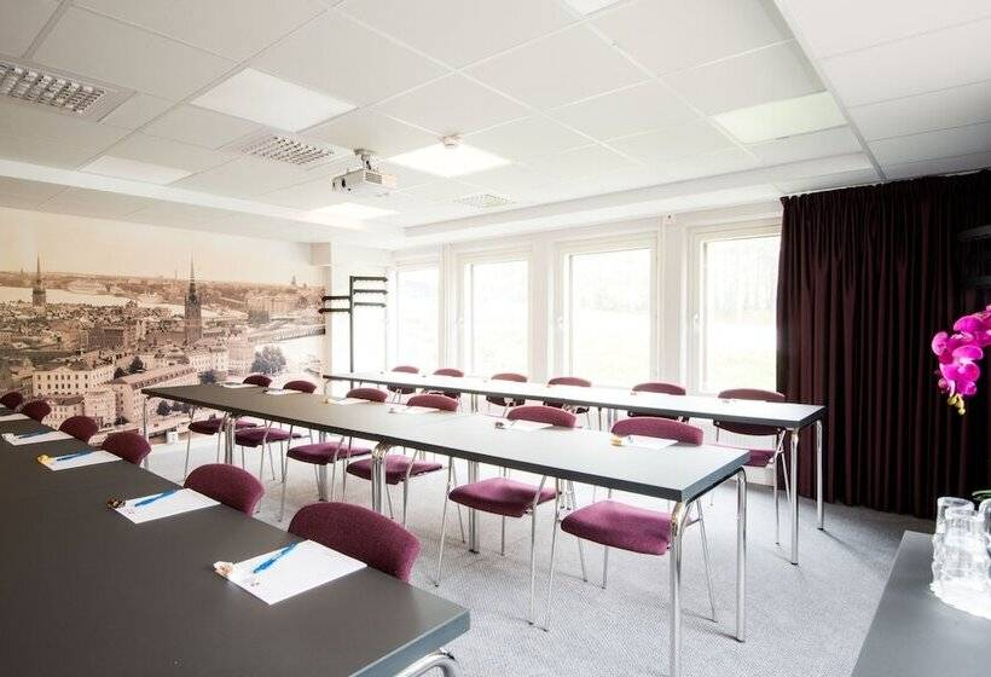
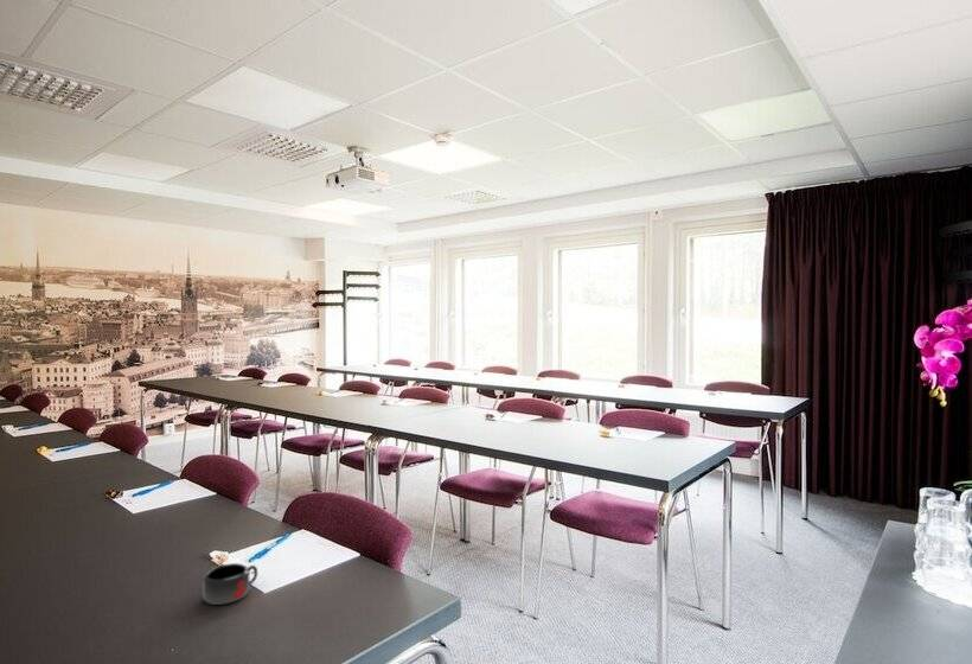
+ mug [202,562,258,606]
